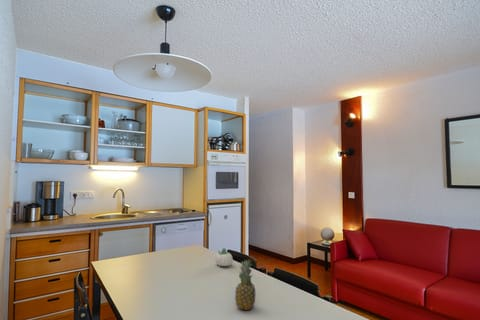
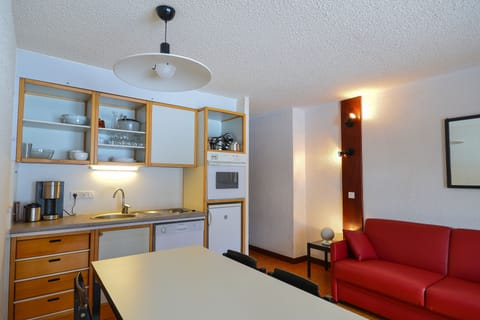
- fruit [234,258,257,311]
- succulent planter [214,247,234,267]
